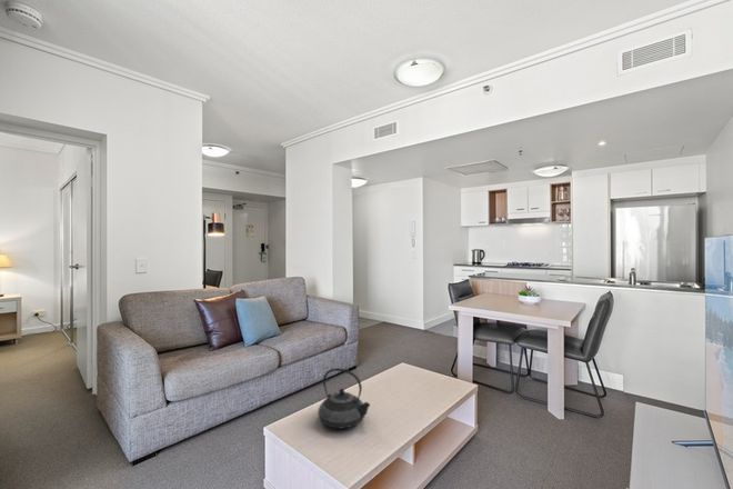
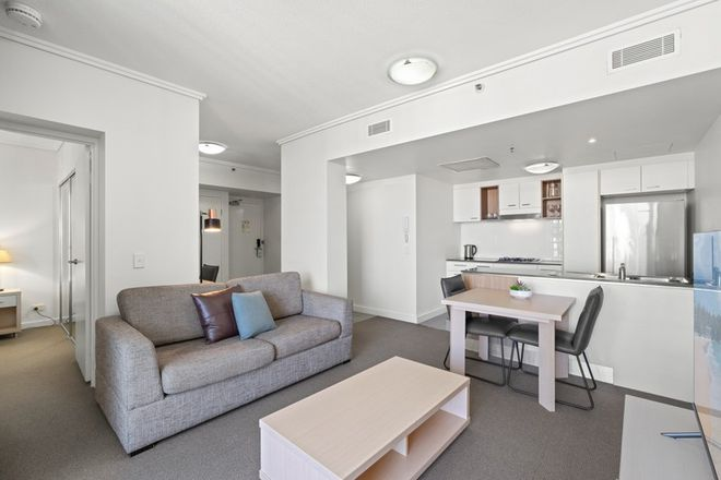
- teapot [317,367,371,429]
